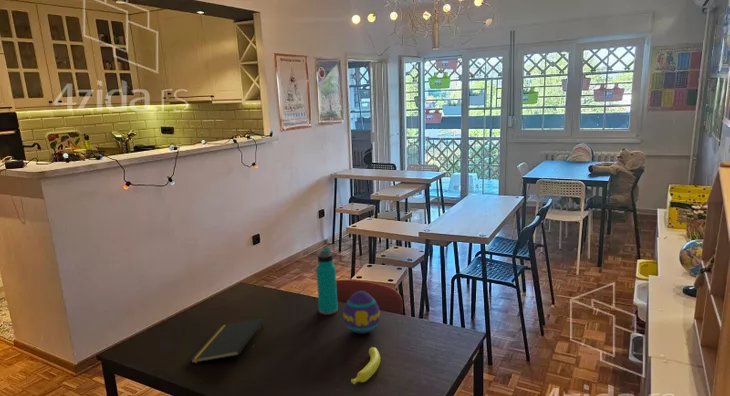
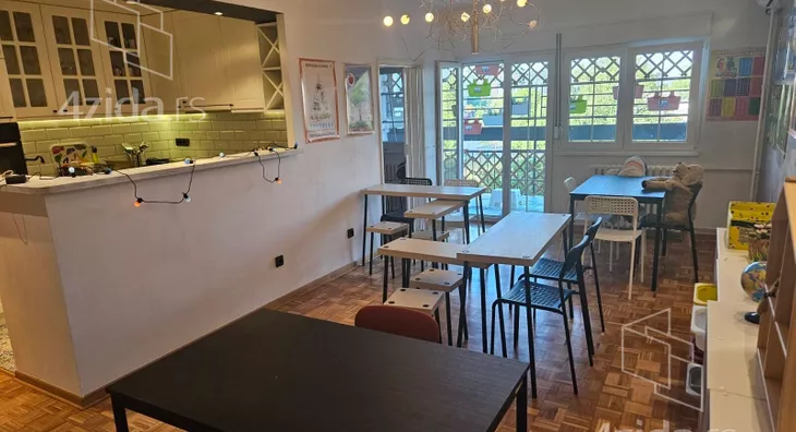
- water bottle [315,247,339,315]
- decorative egg [342,290,381,334]
- notepad [189,317,264,364]
- banana [350,346,381,385]
